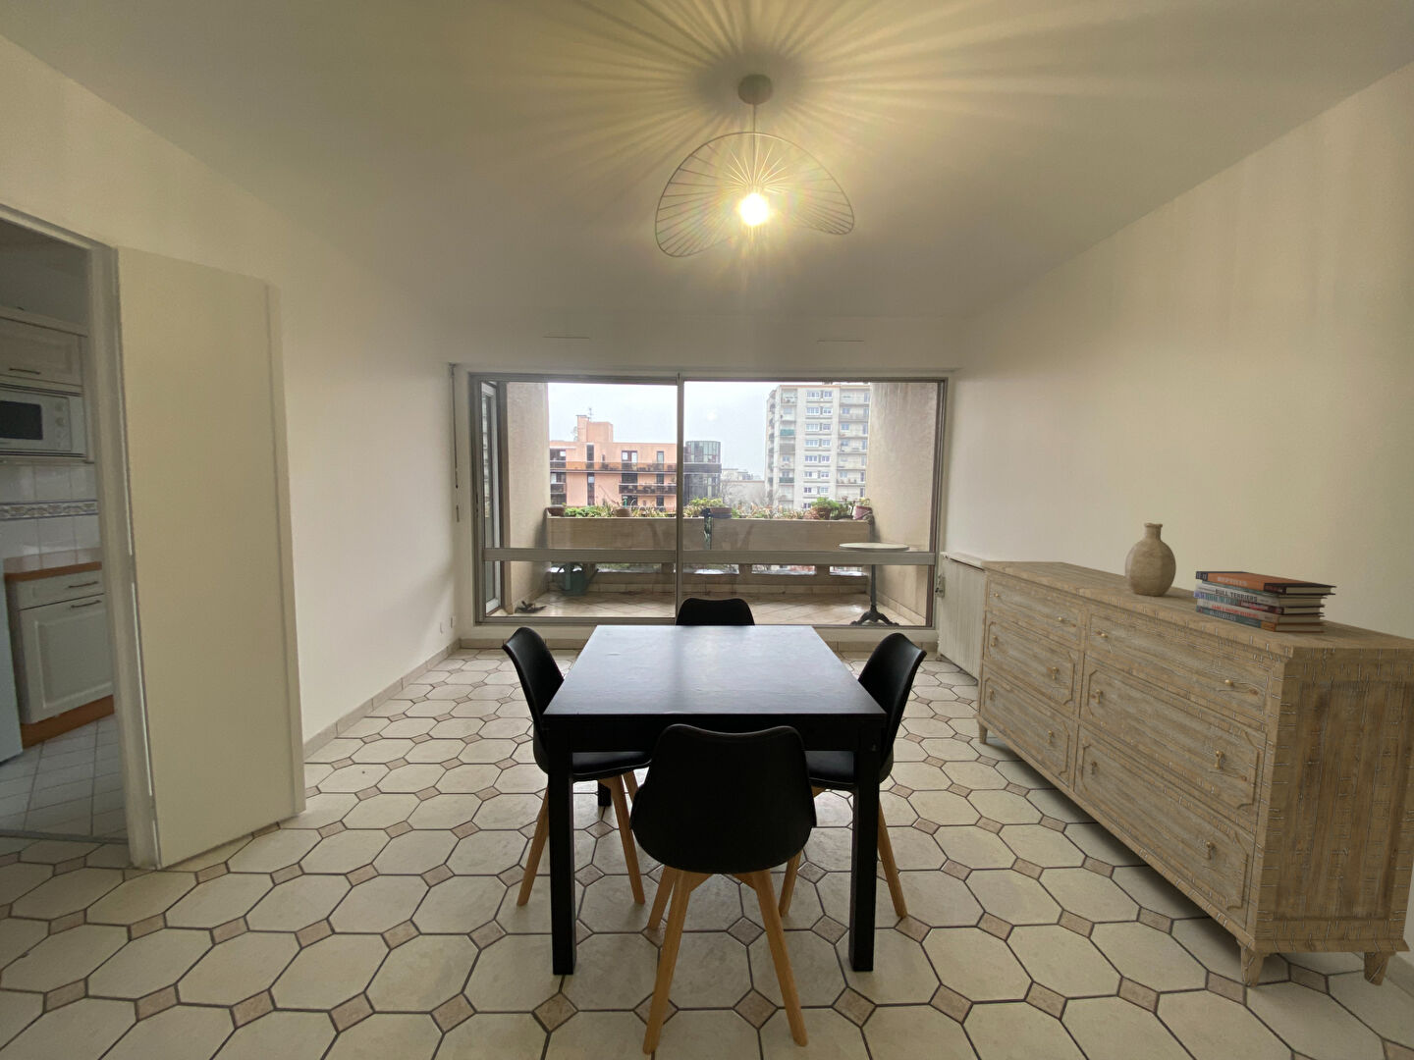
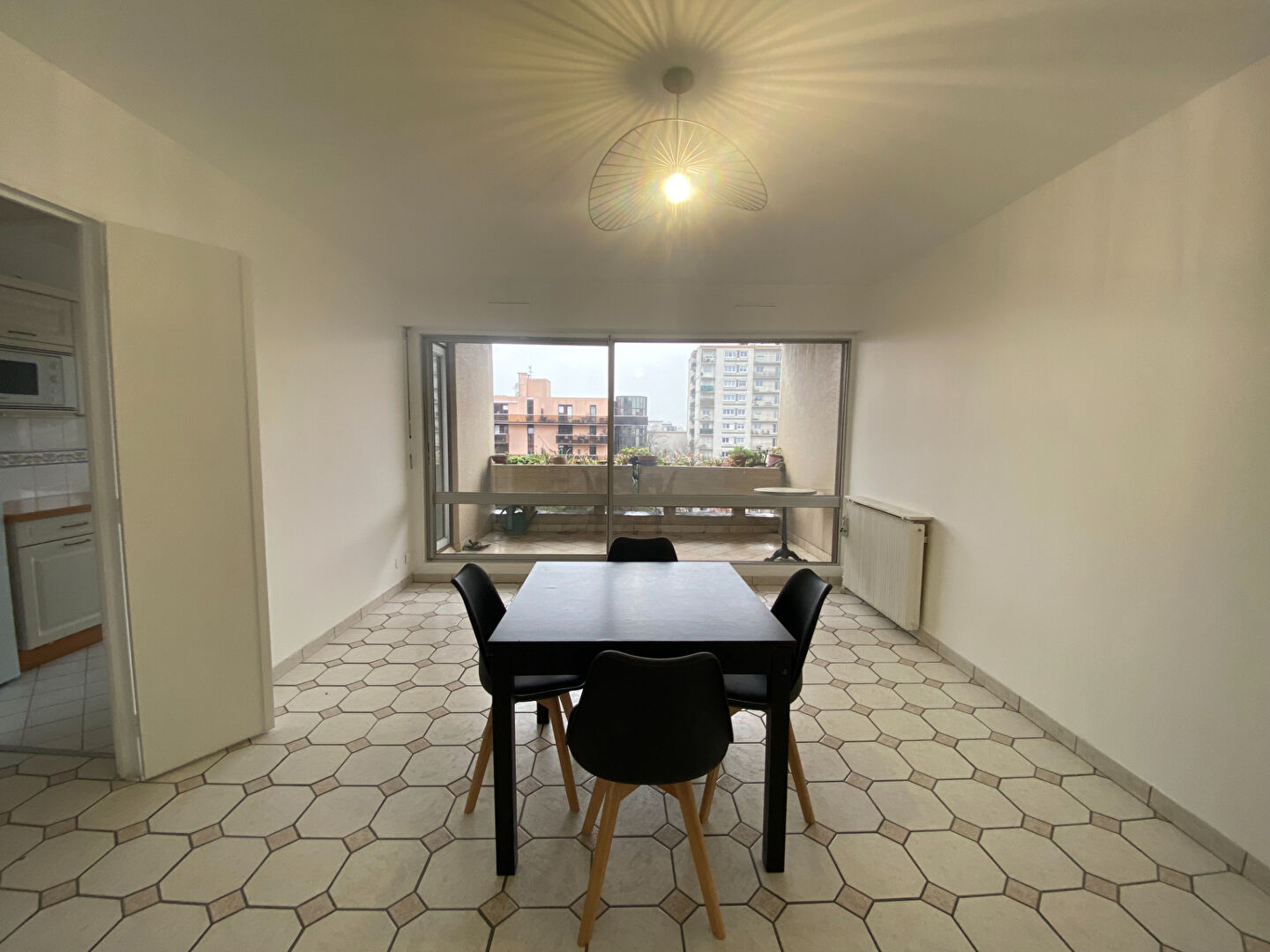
- decorative vase [1125,522,1177,597]
- dresser [972,559,1414,989]
- book stack [1194,570,1337,634]
